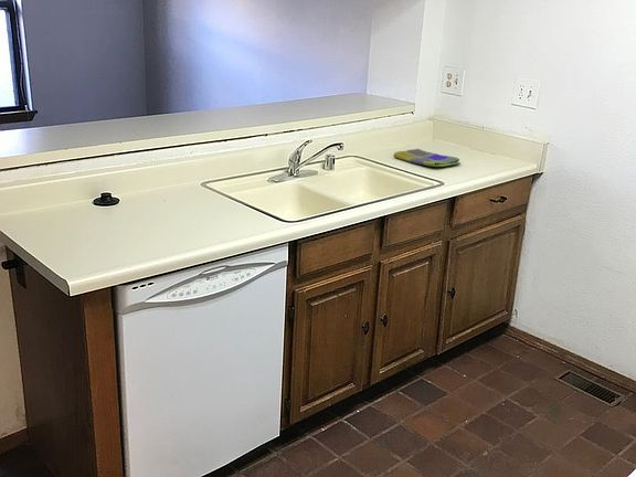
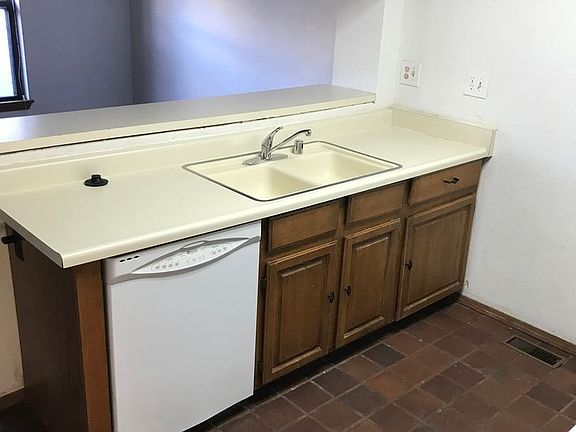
- dish towel [392,148,462,168]
